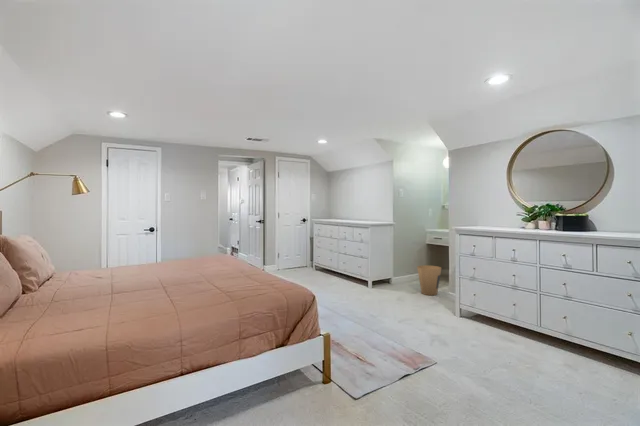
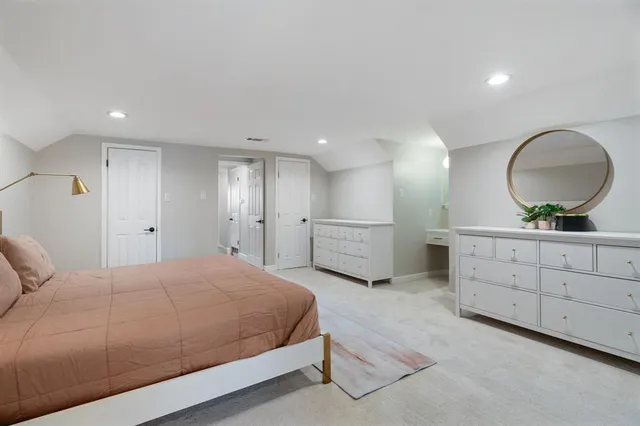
- trash can [416,264,442,296]
